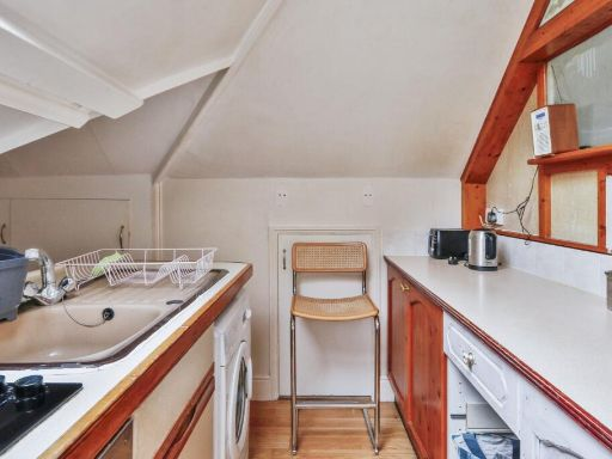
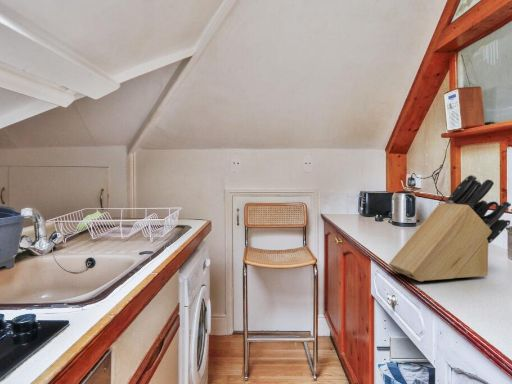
+ knife block [388,174,512,282]
